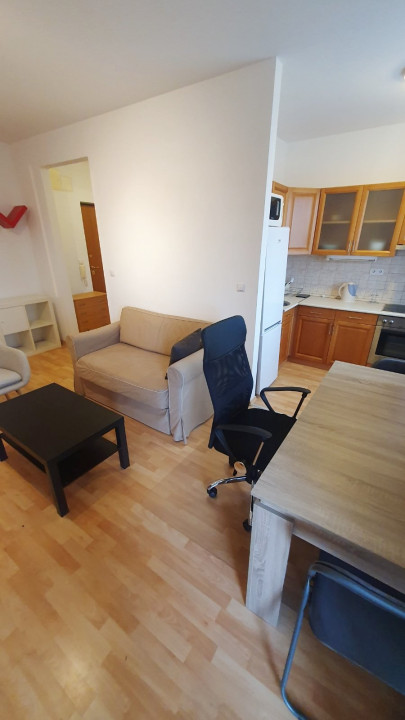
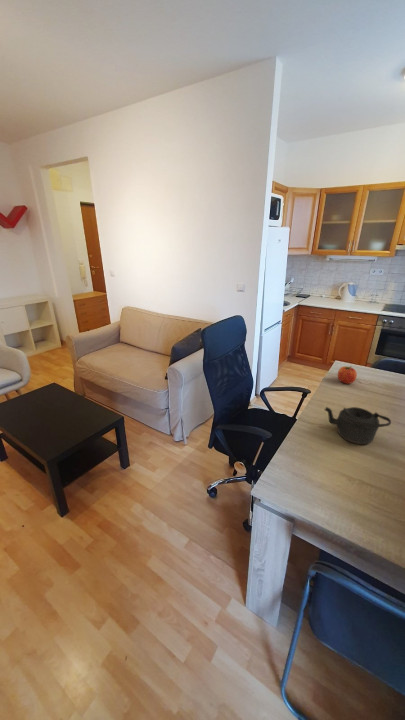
+ fruit [337,365,358,385]
+ teapot [324,406,392,445]
